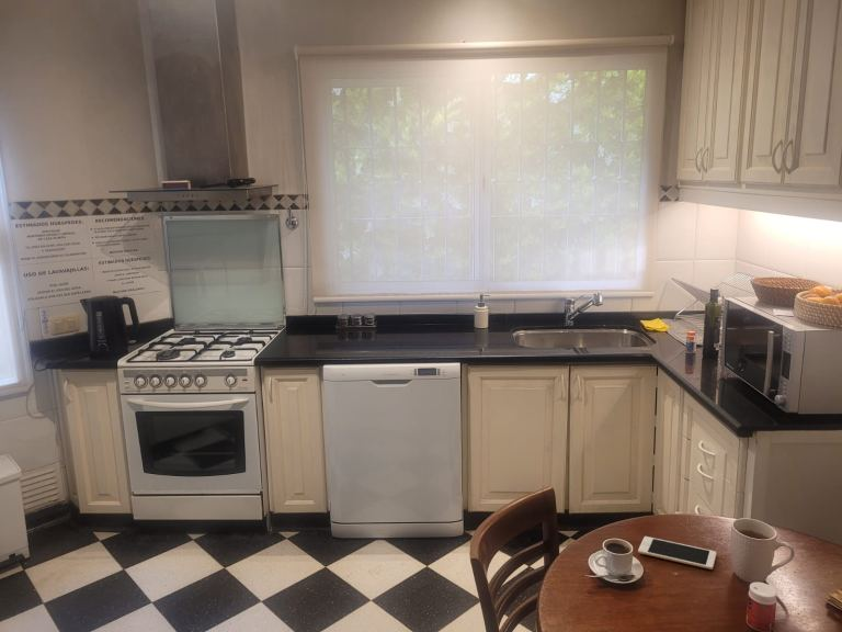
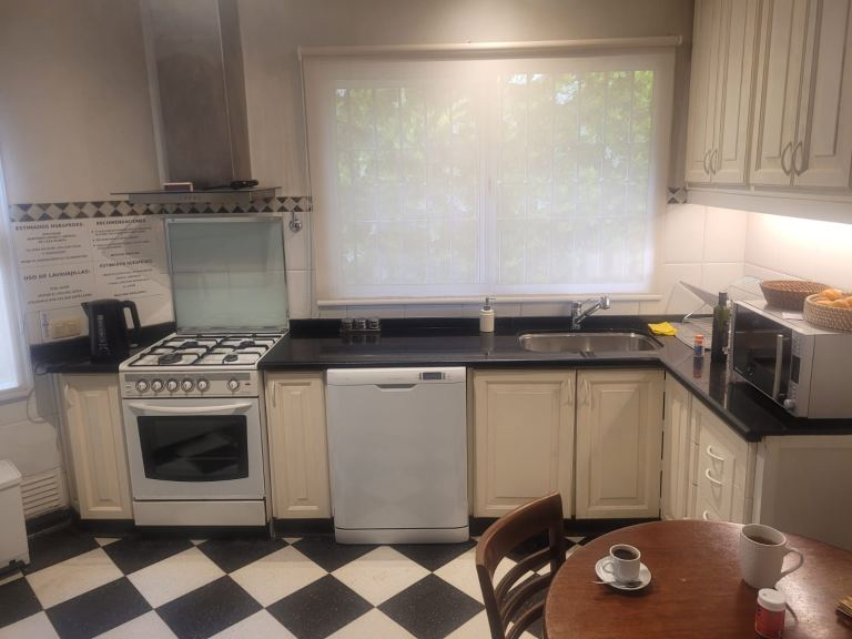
- cell phone [637,535,717,571]
